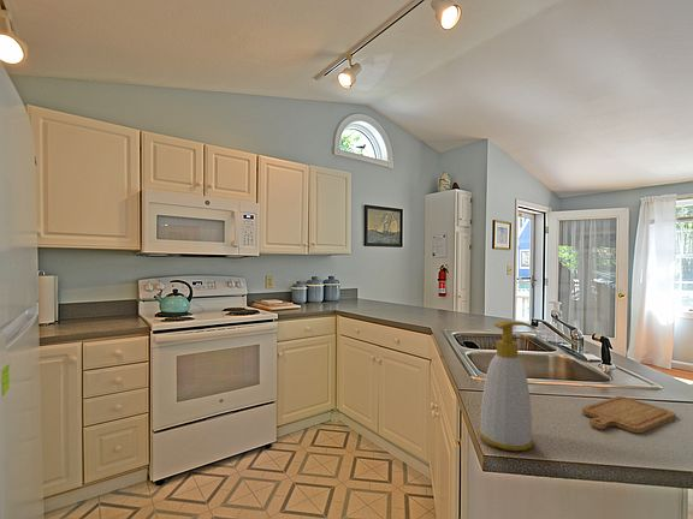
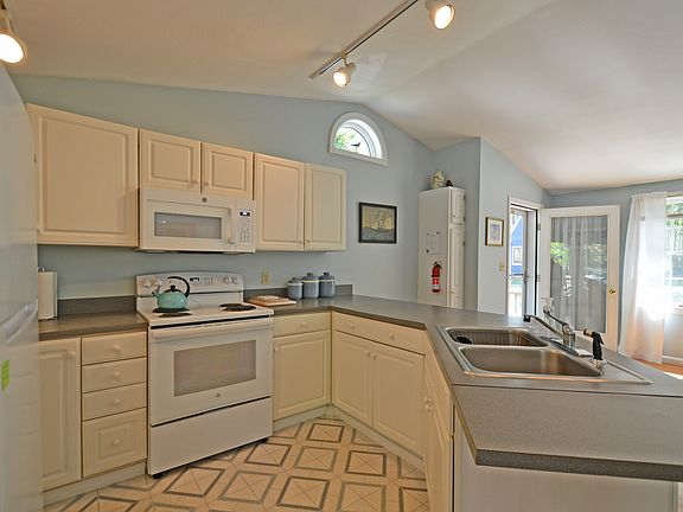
- chopping board [581,395,677,434]
- soap bottle [478,320,537,452]
